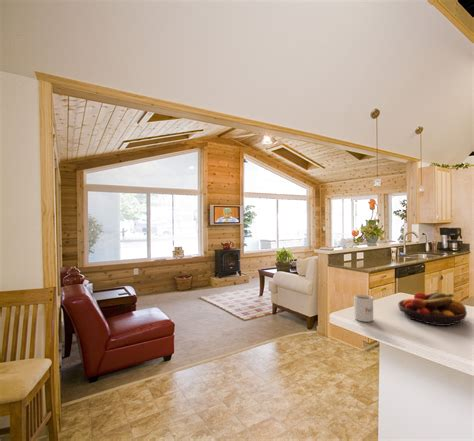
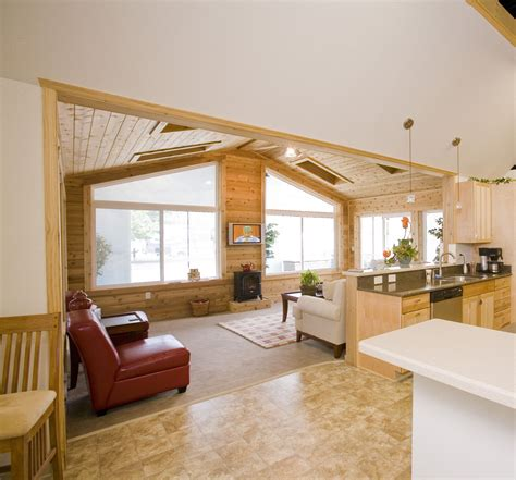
- fruit bowl [397,288,468,327]
- mug [353,294,374,323]
